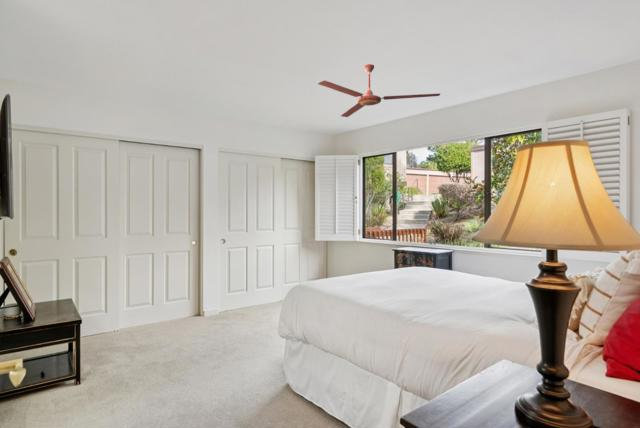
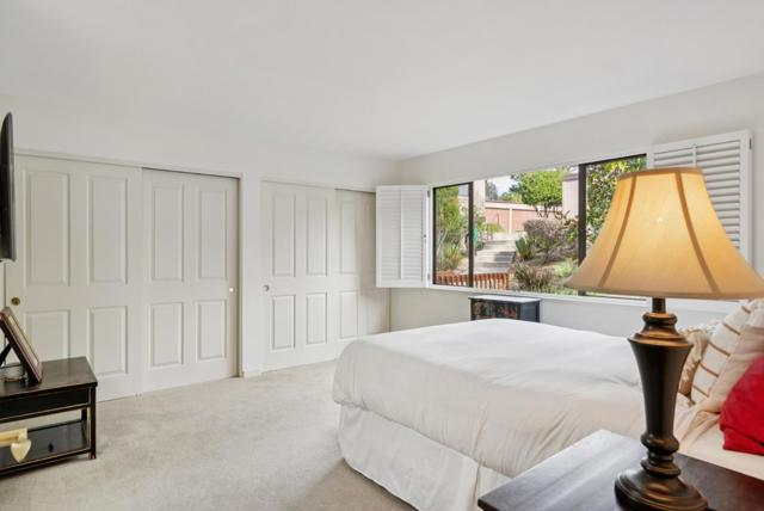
- ceiling fan [317,63,441,118]
